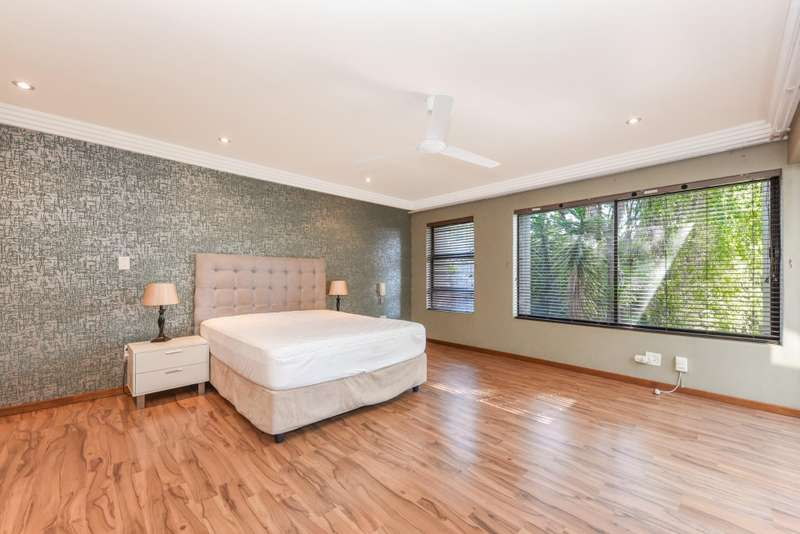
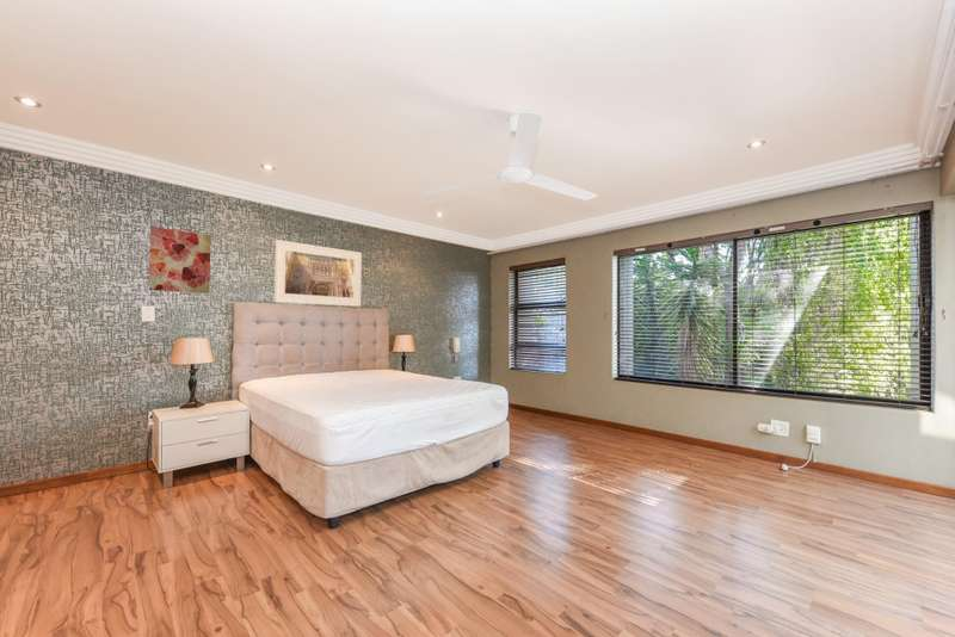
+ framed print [273,239,363,308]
+ wall art [148,225,212,295]
